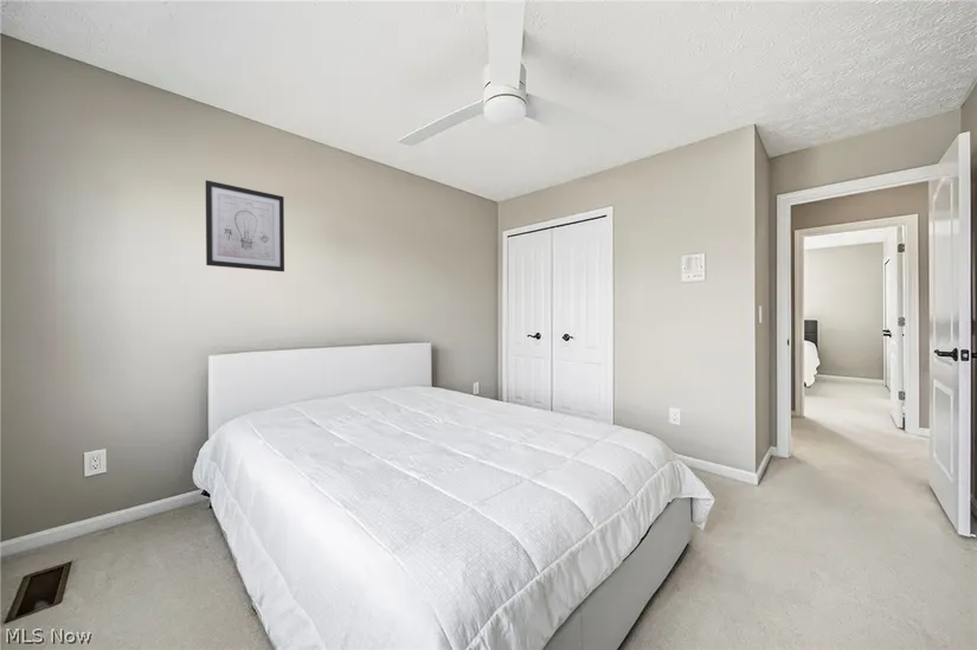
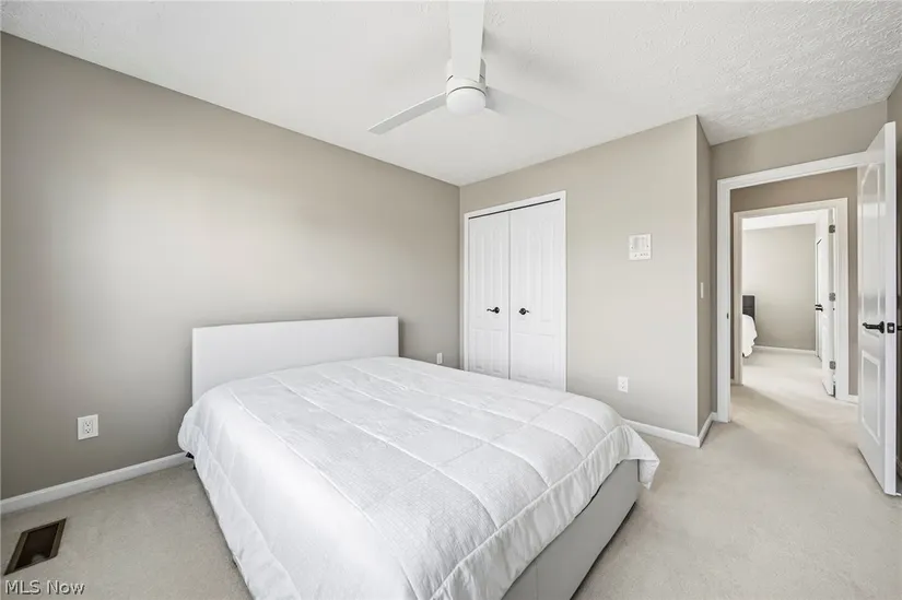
- wall art [205,179,285,272]
